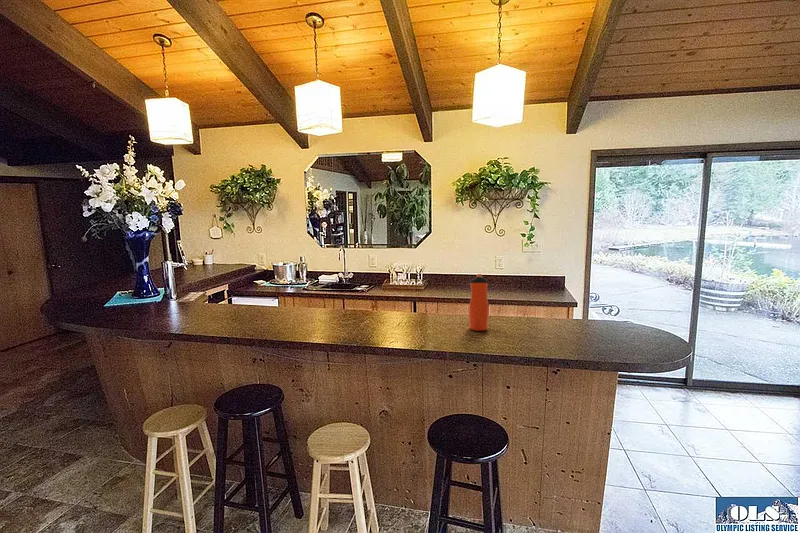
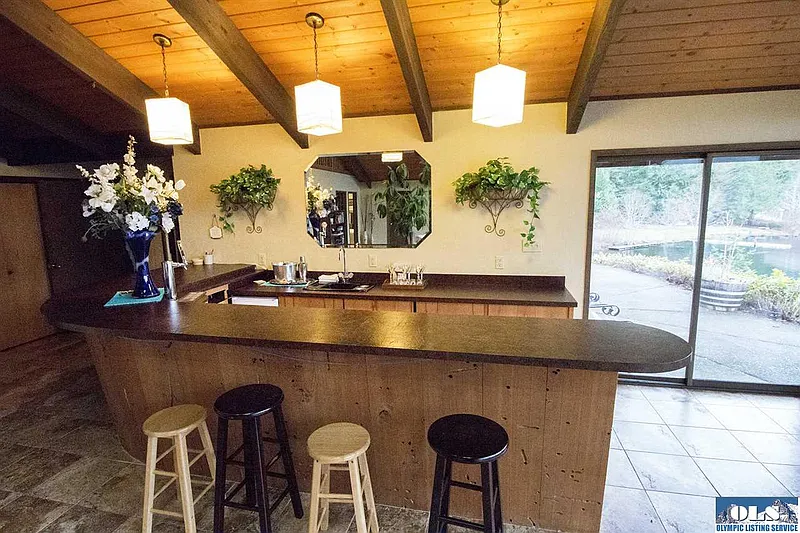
- water bottle [468,273,490,332]
